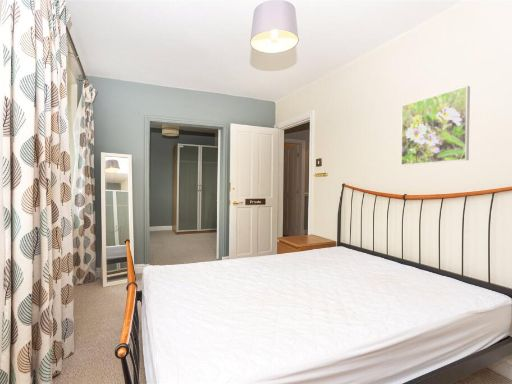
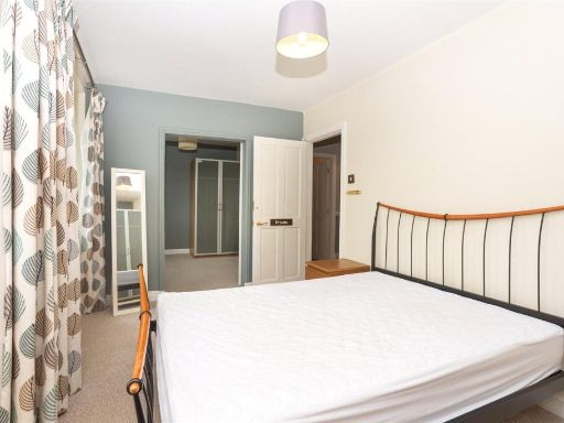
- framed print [400,85,471,166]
